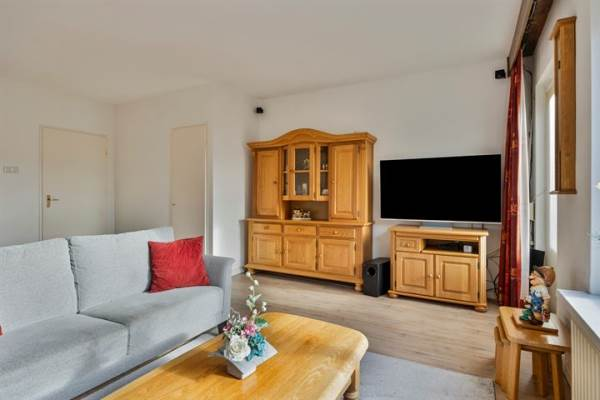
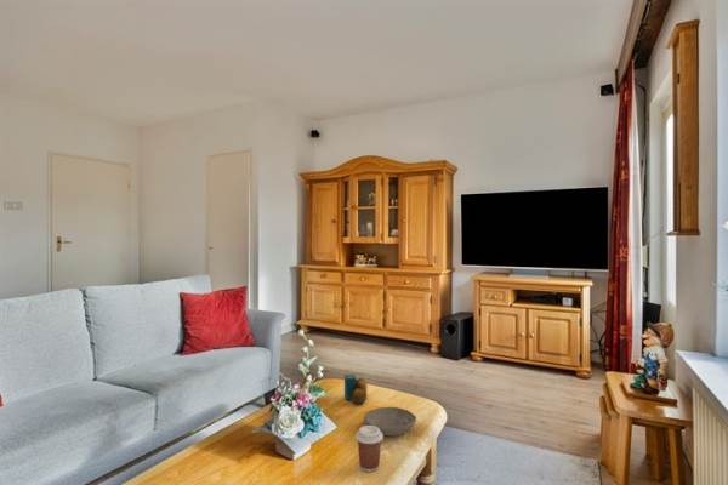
+ coffee cup [354,424,385,473]
+ candle [343,373,368,406]
+ bowl [363,406,417,438]
